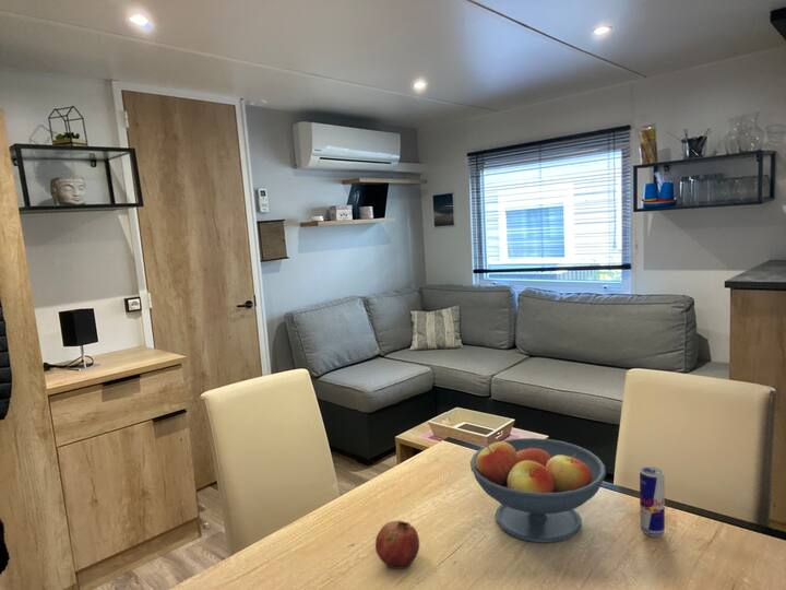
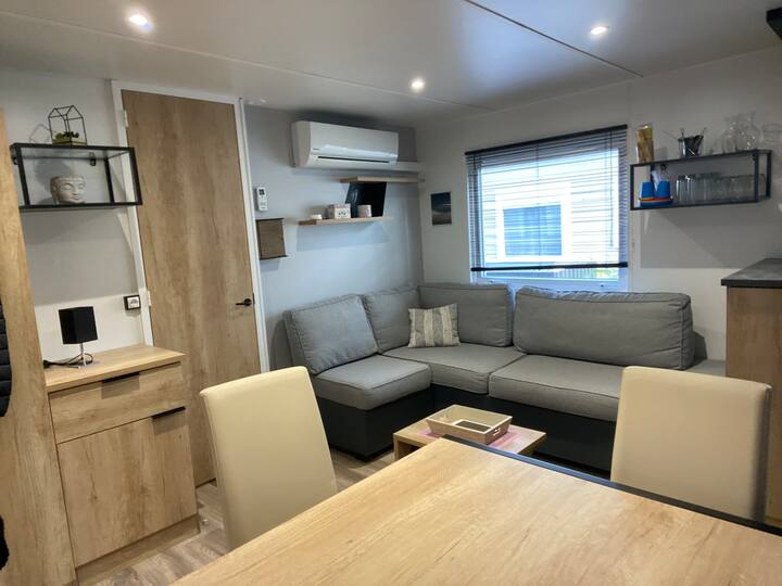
- fruit [374,520,420,570]
- fruit bowl [469,437,607,544]
- beverage can [639,465,666,538]
